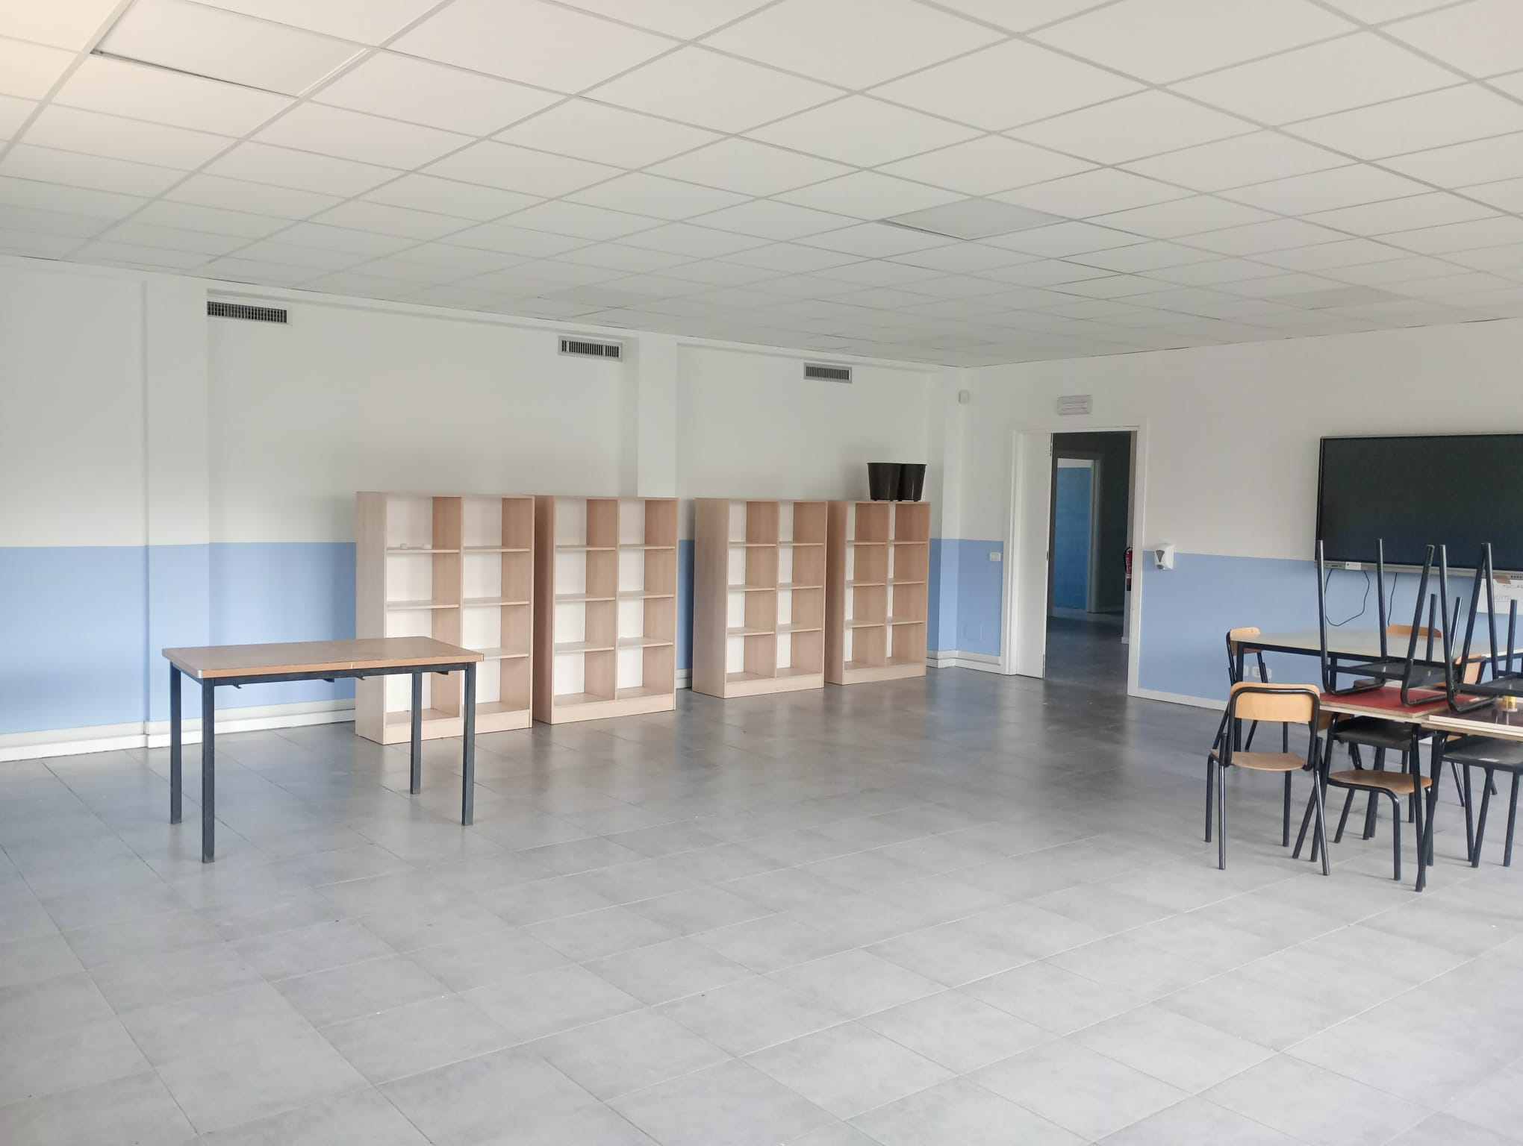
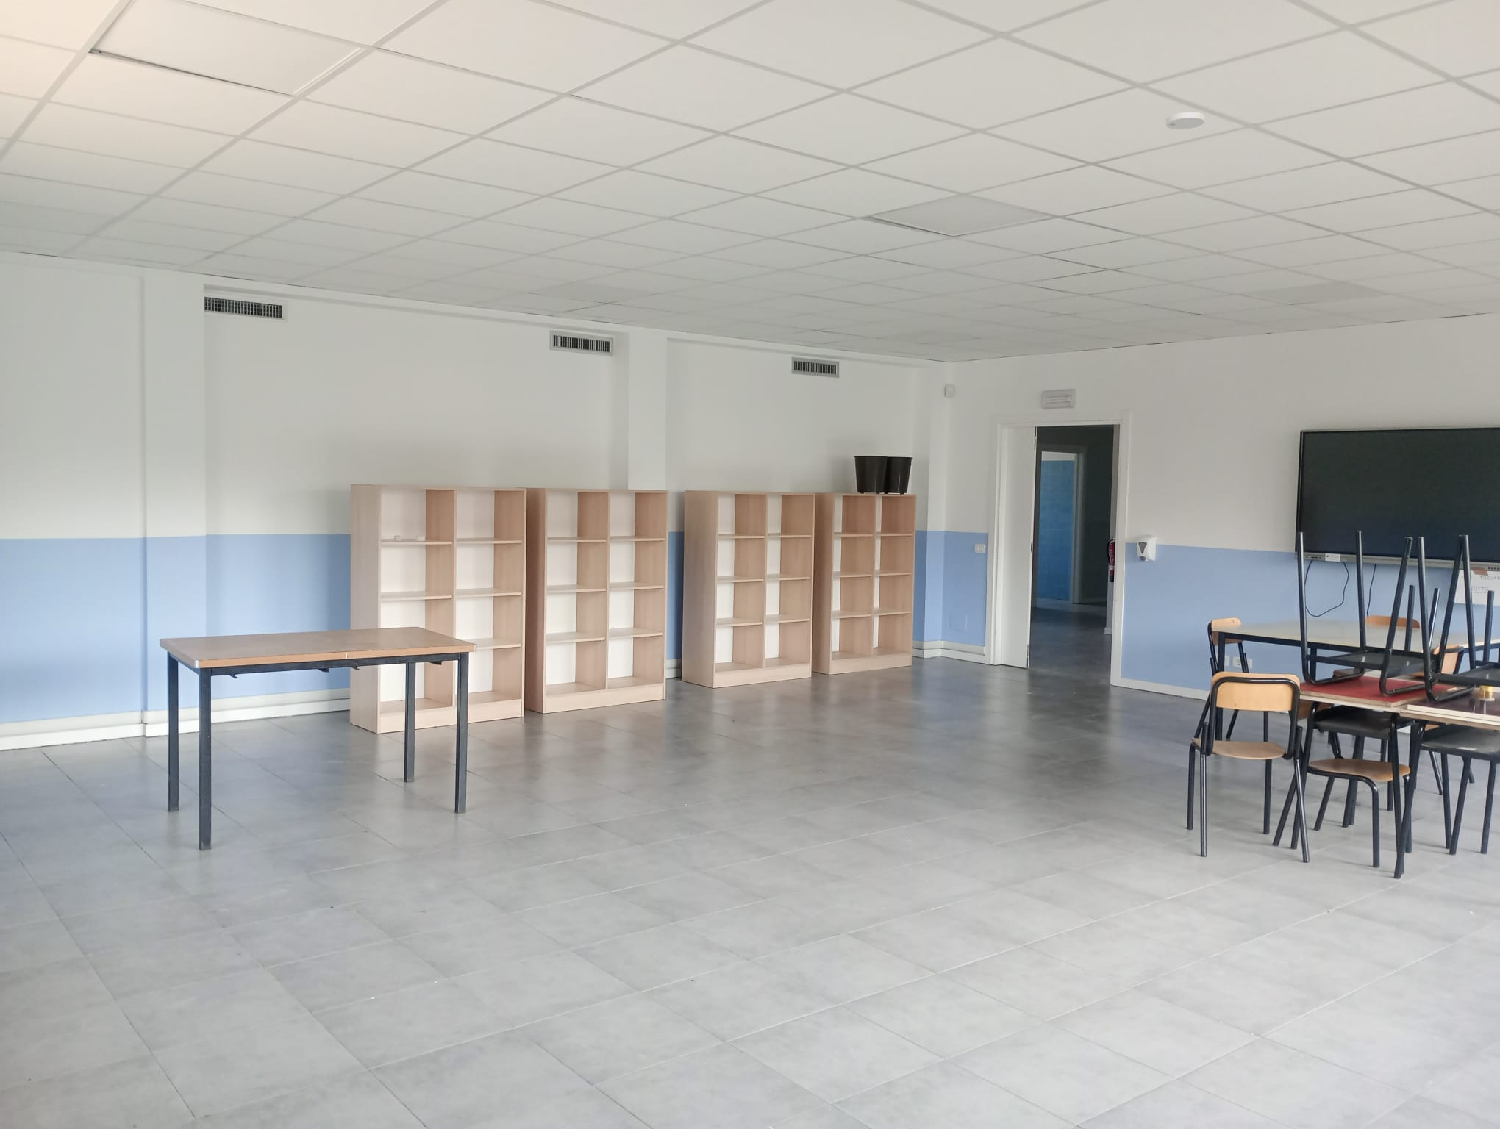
+ smoke detector [1166,111,1205,130]
